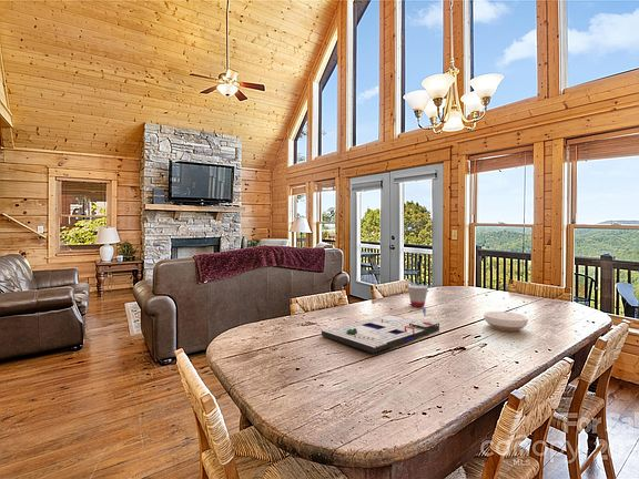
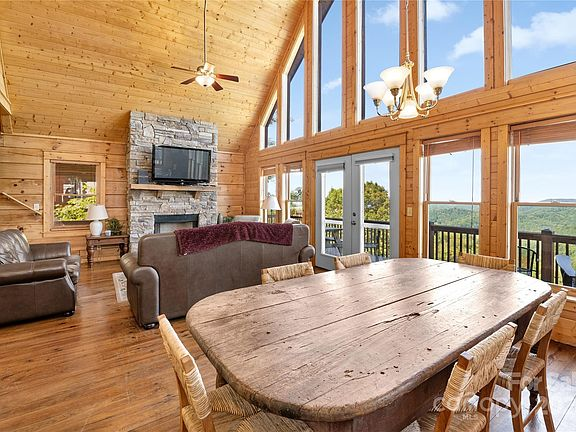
- board game [321,308,440,354]
- bowl [483,310,529,333]
- cup [406,284,429,308]
